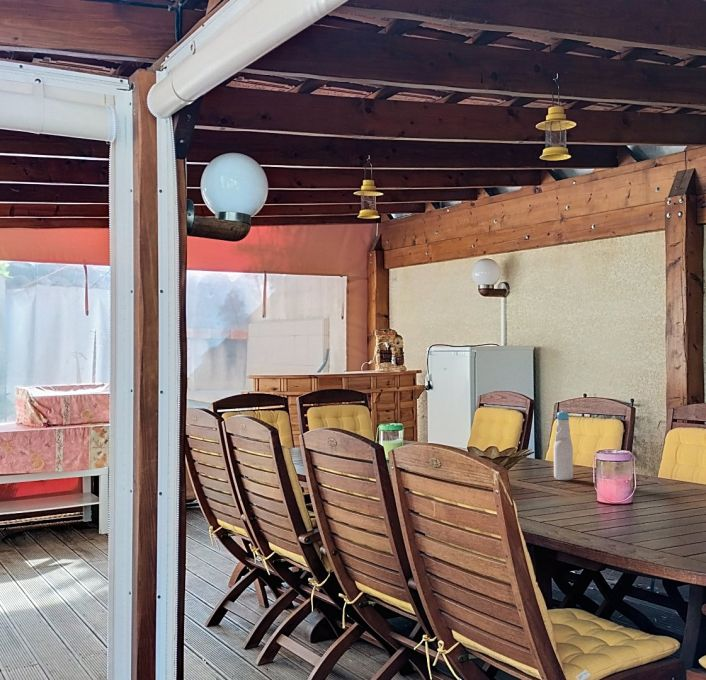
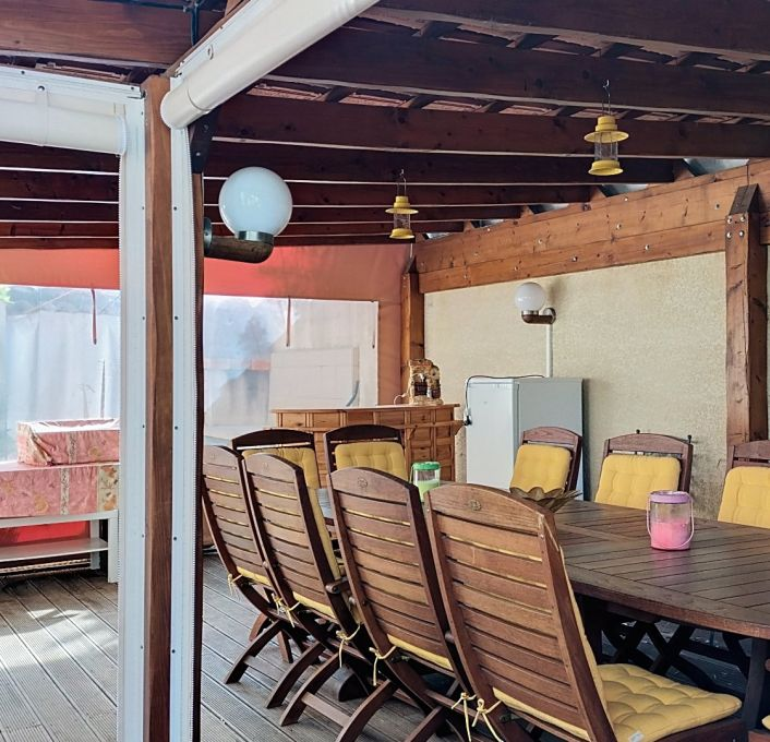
- bottle [553,410,574,481]
